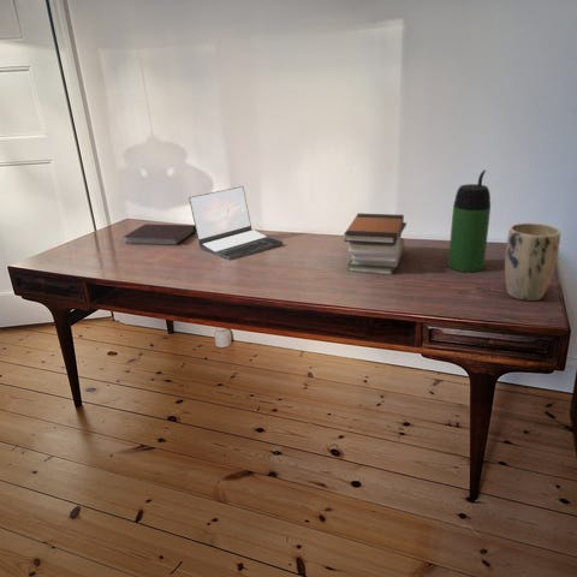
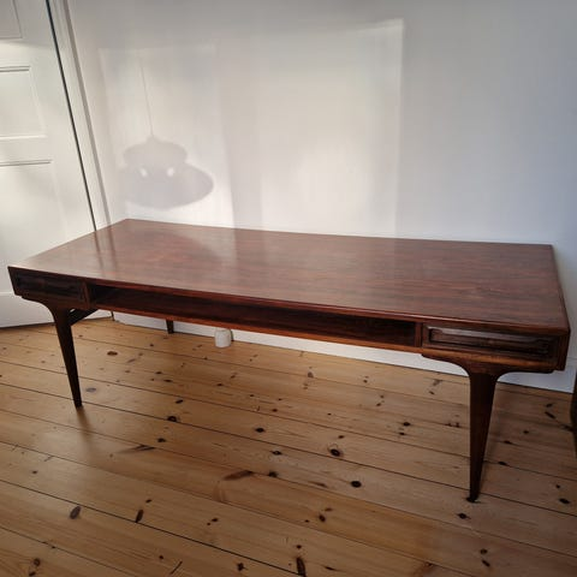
- thermos bottle [447,169,492,273]
- plant pot [504,222,561,302]
- laptop [188,185,284,261]
- notebook [123,222,197,246]
- book stack [343,212,408,276]
